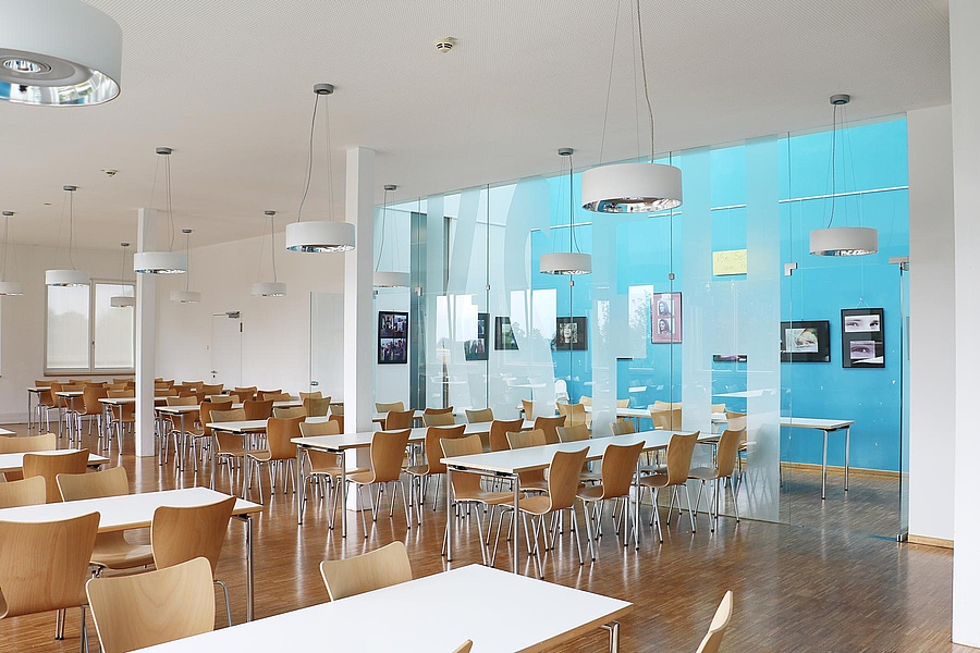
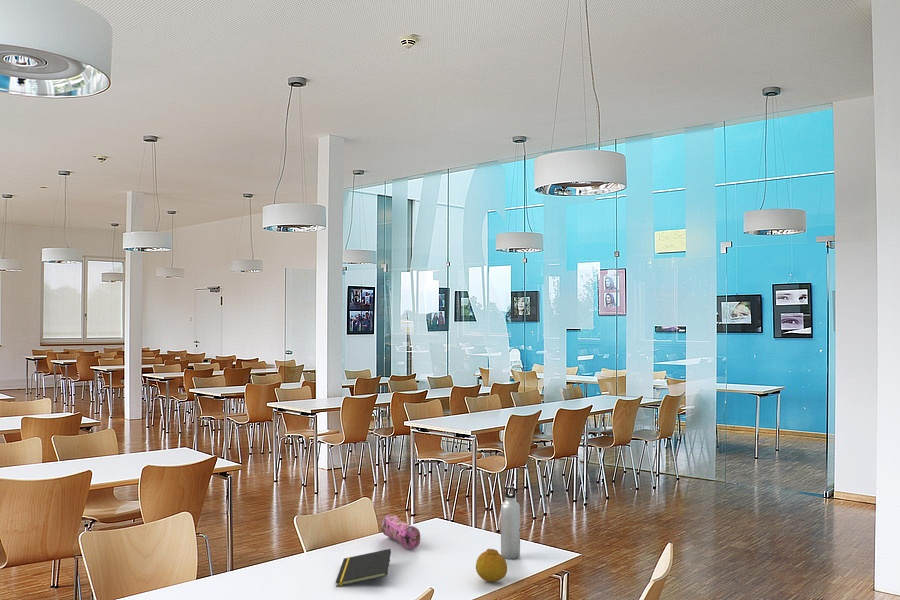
+ water bottle [500,486,521,560]
+ pencil case [380,513,421,550]
+ notepad [335,548,392,588]
+ fruit [475,548,508,583]
